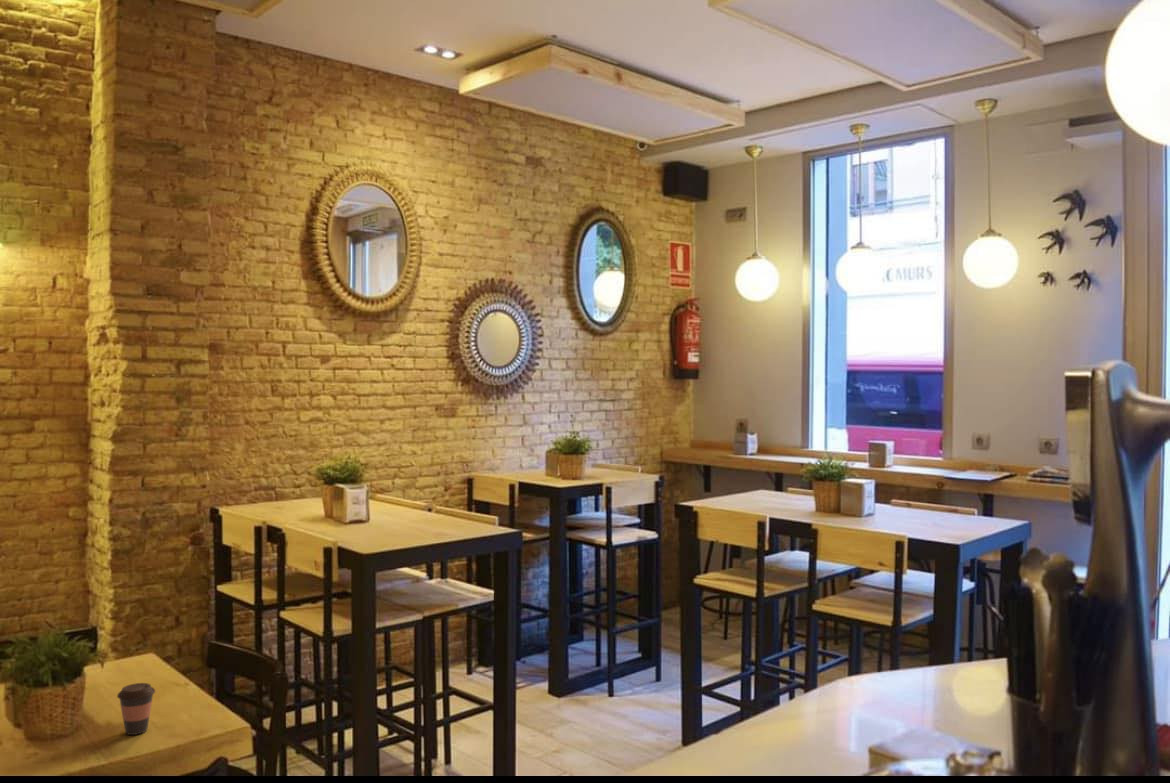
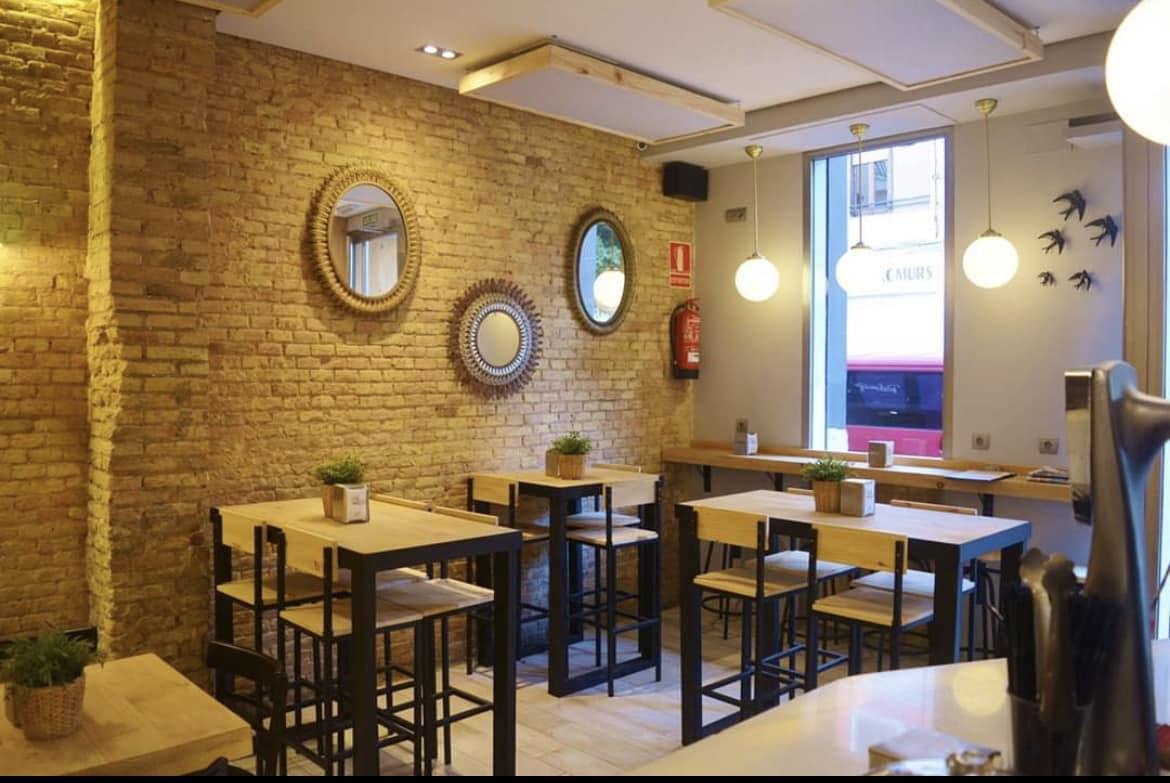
- coffee cup [116,682,156,736]
